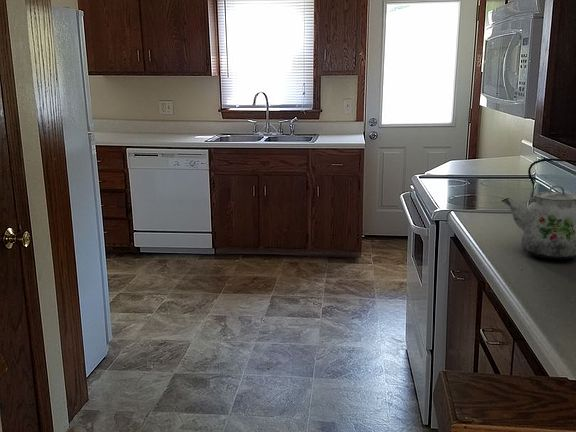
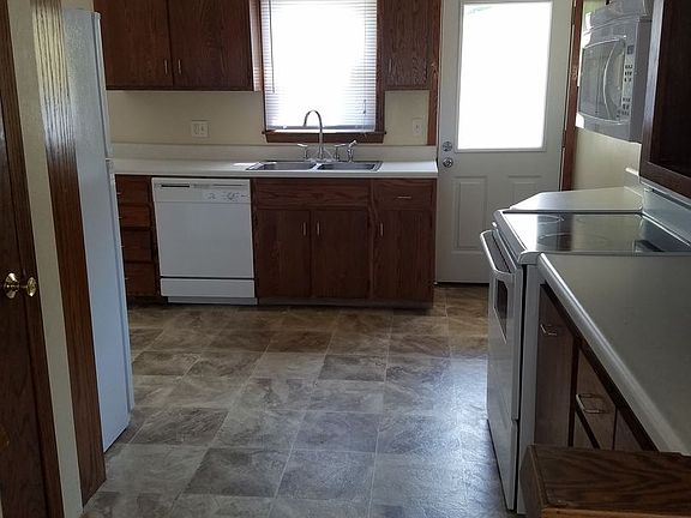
- kettle [501,157,576,260]
